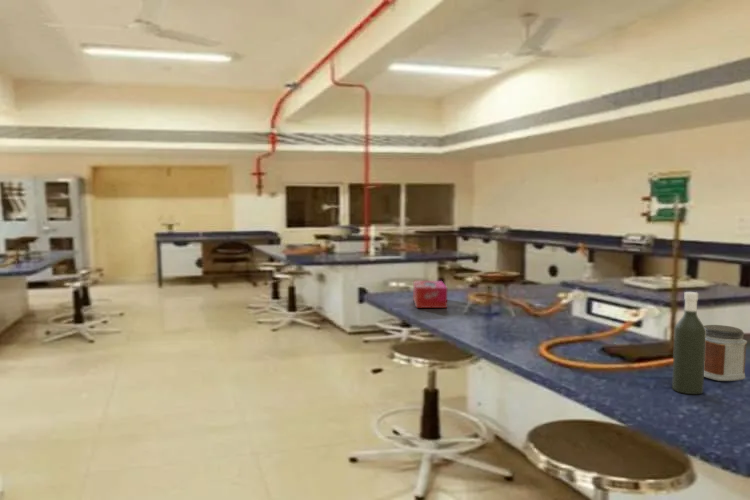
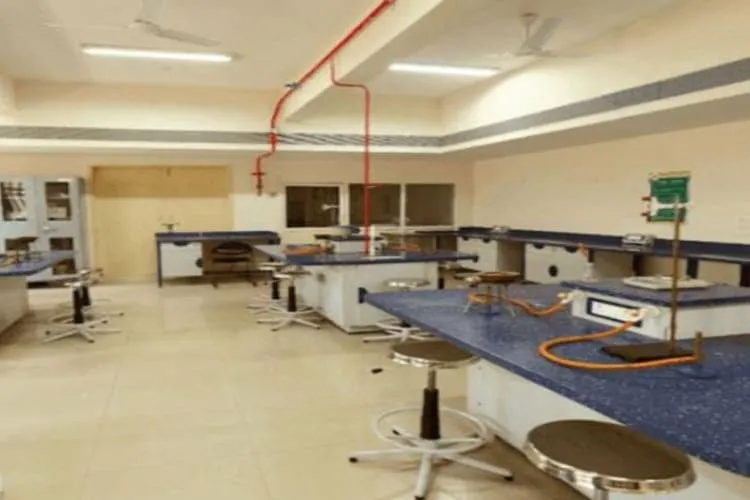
- jar [704,324,748,382]
- tissue box [412,280,448,309]
- bottle [671,291,706,395]
